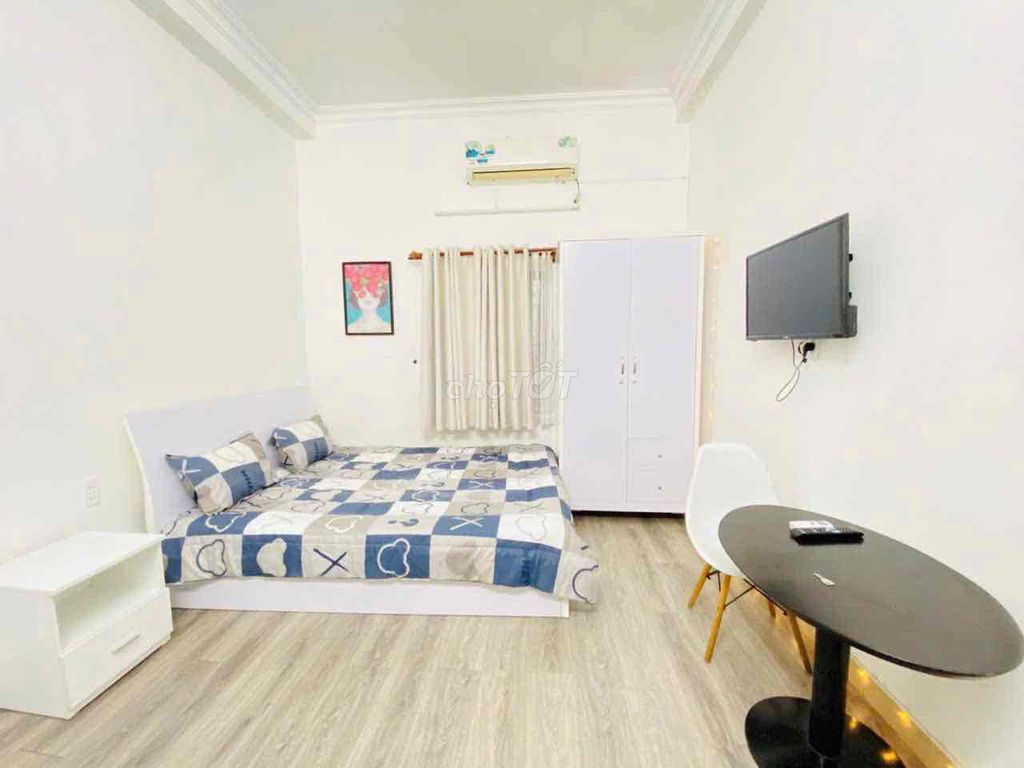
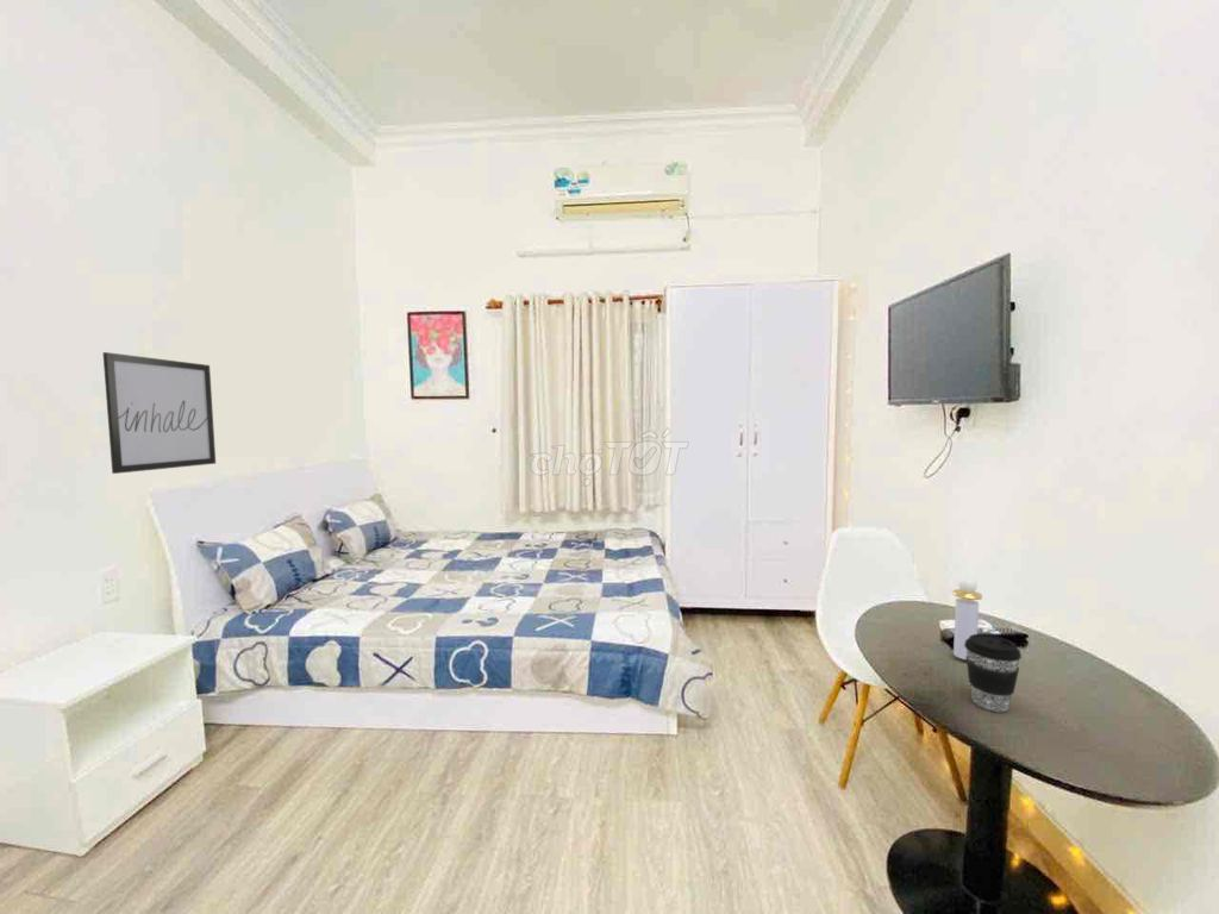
+ perfume bottle [951,576,983,661]
+ wall art [101,351,217,475]
+ coffee cup [964,633,1023,713]
